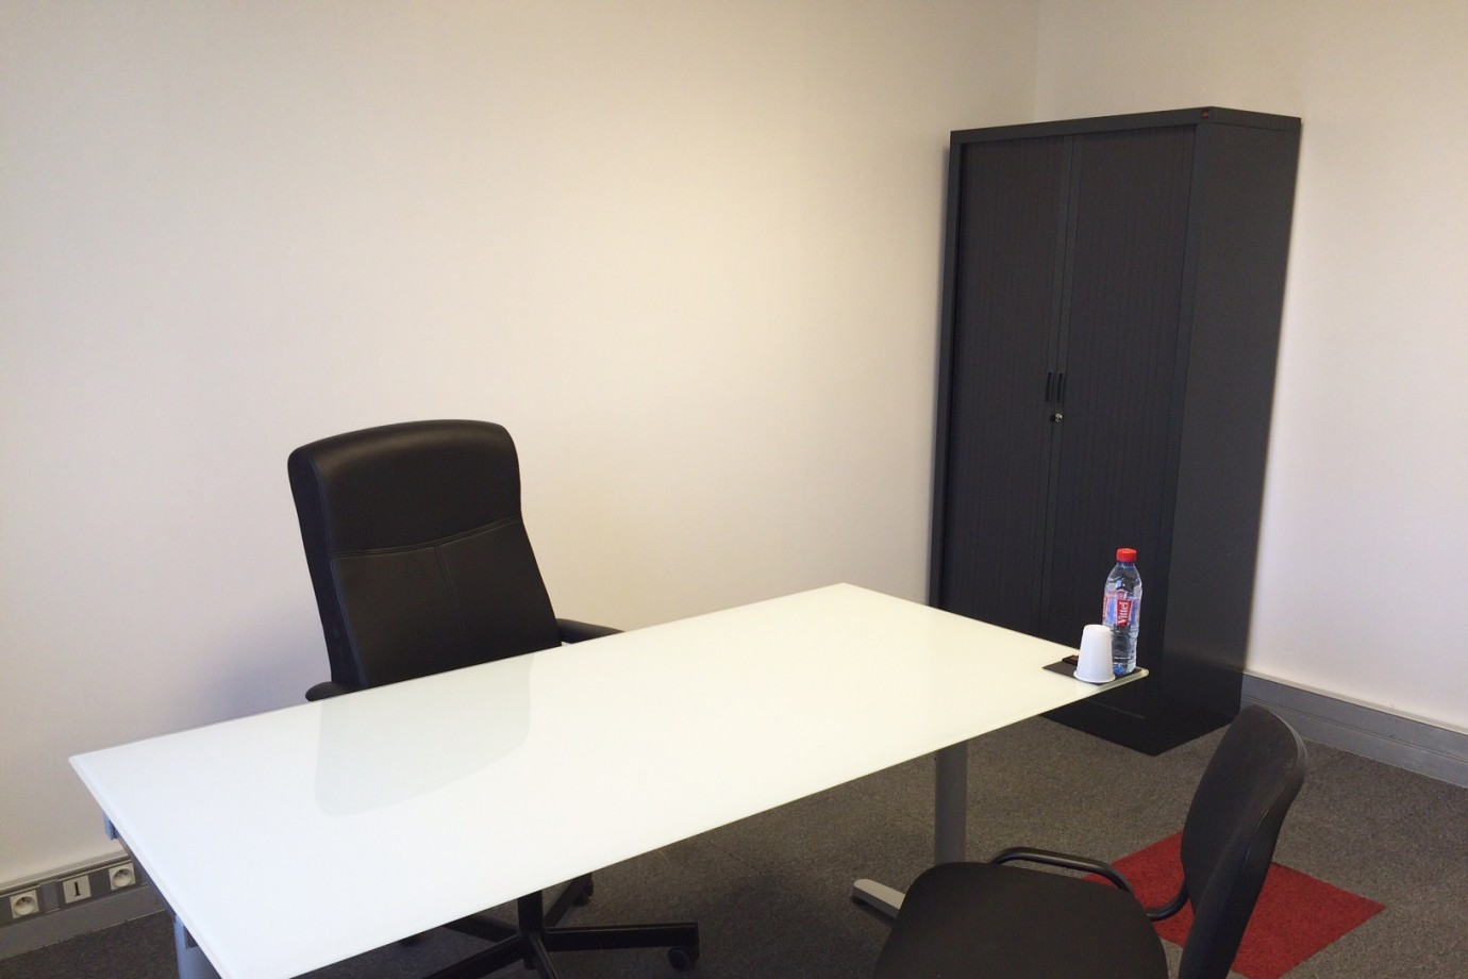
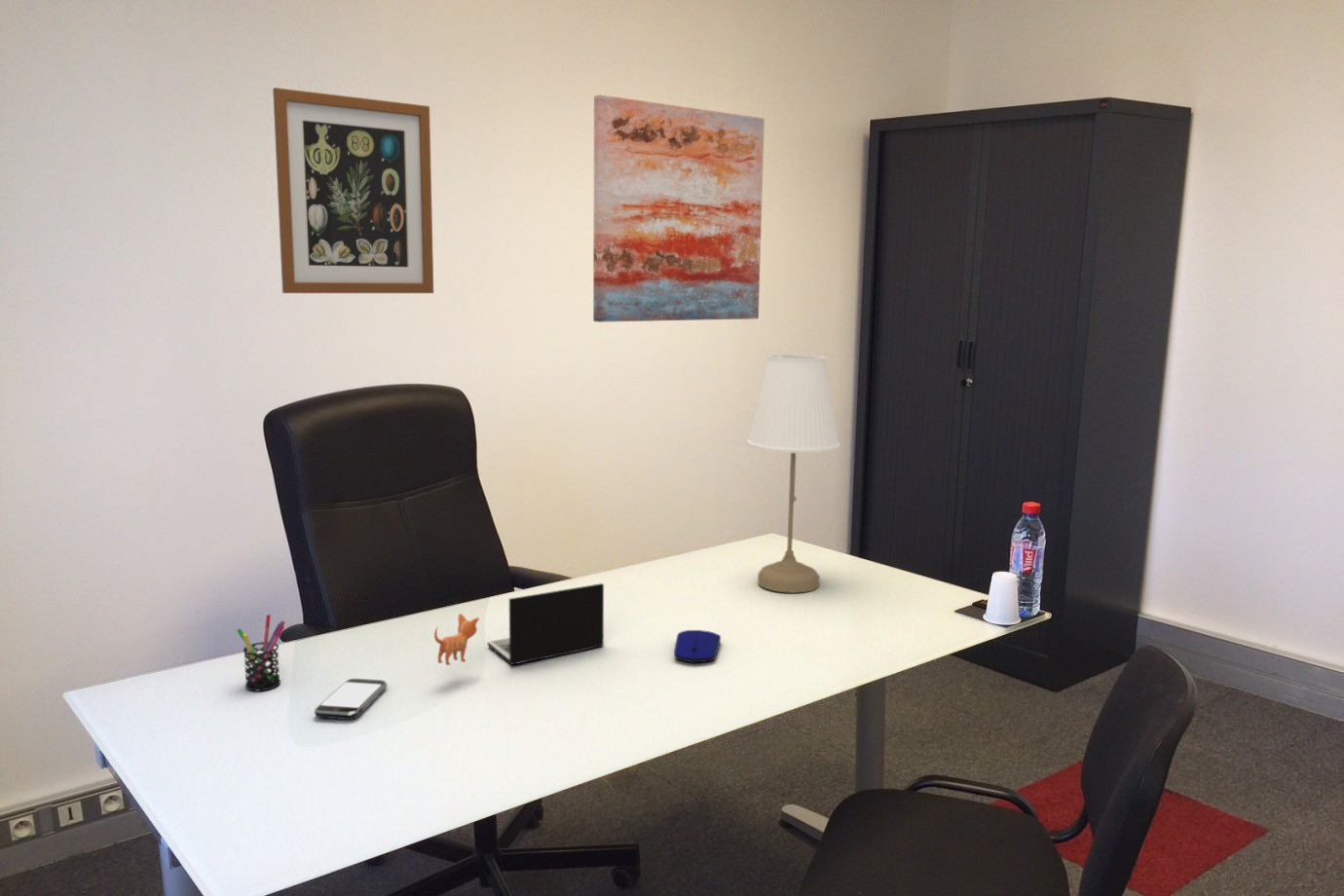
+ wall art [592,93,765,323]
+ wall art [272,87,434,294]
+ smartphone [314,678,388,721]
+ pen holder [236,614,286,692]
+ desk lamp [747,354,840,594]
+ laptop [433,582,605,666]
+ computer mouse [673,629,722,664]
